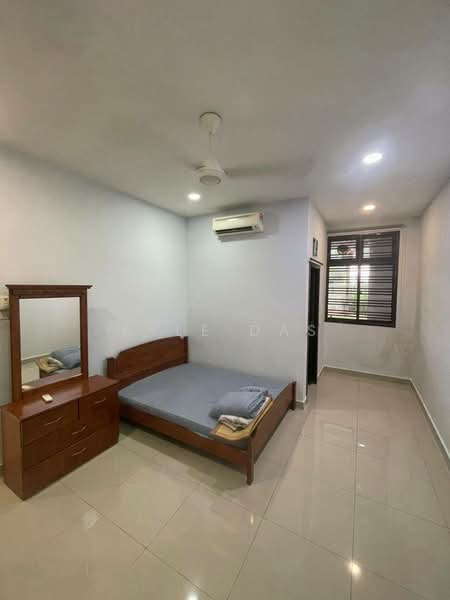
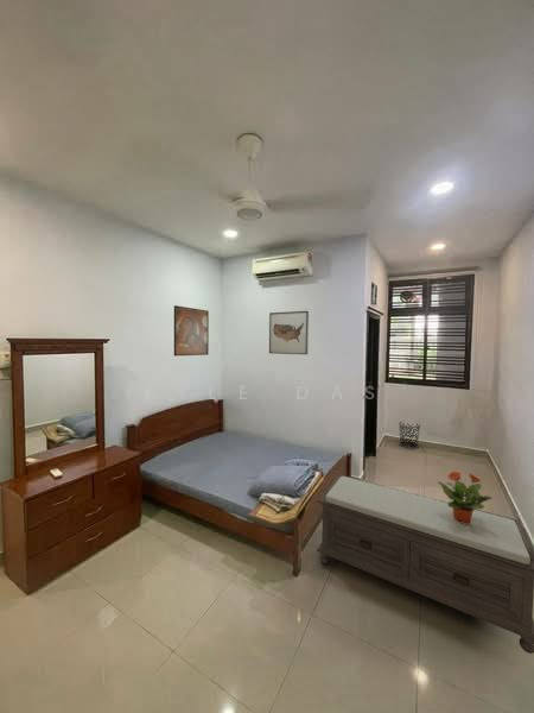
+ potted plant [437,471,494,524]
+ bench [316,473,534,655]
+ waste bin [398,421,421,449]
+ wall art [268,310,310,355]
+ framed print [173,304,210,356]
